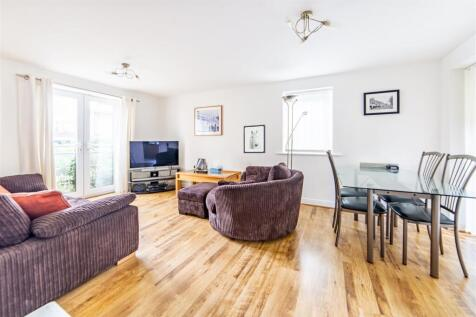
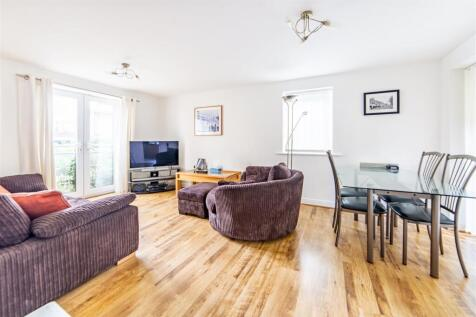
- wall art [243,124,266,154]
